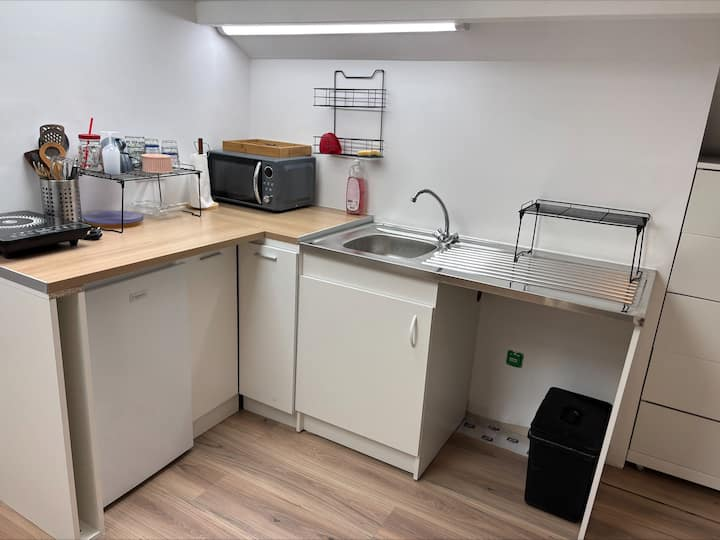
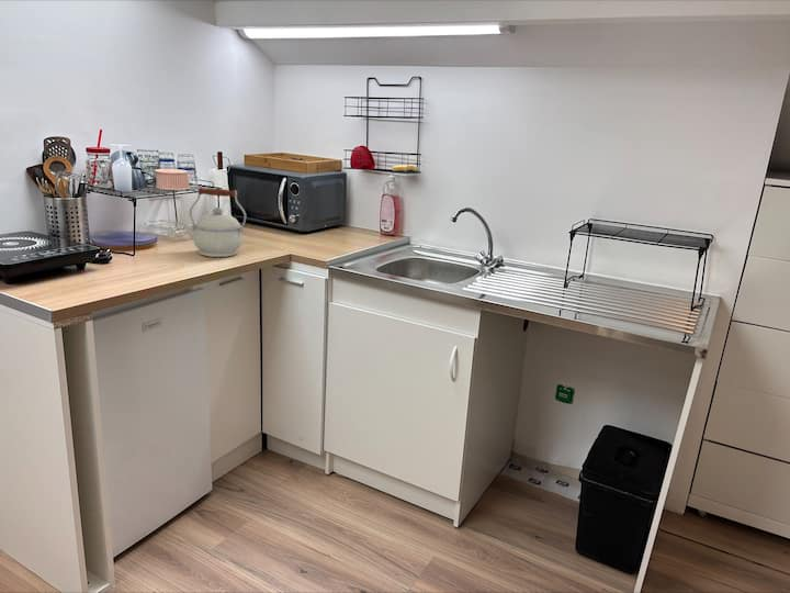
+ kettle [181,187,247,258]
